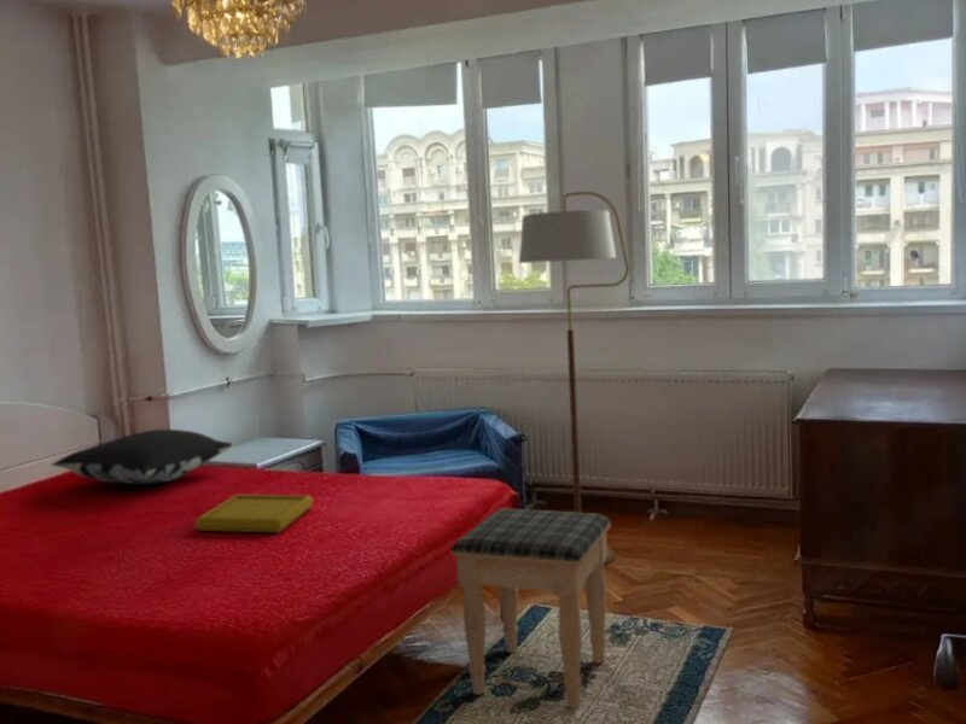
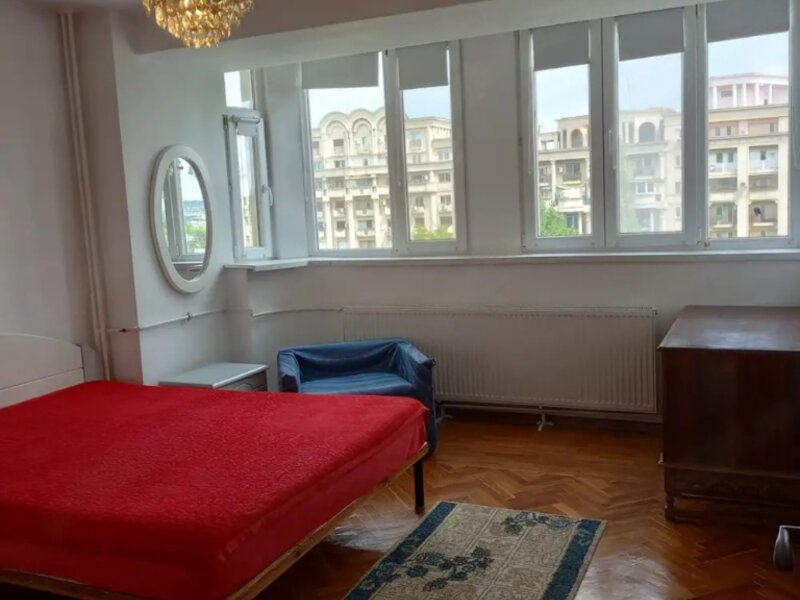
- serving tray [193,494,314,533]
- pillow [51,428,233,486]
- footstool [450,507,612,710]
- floor lamp [518,191,630,566]
